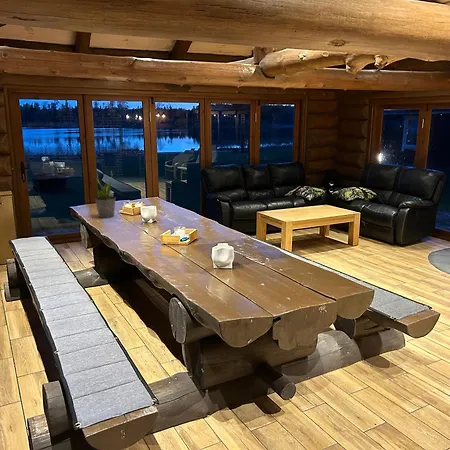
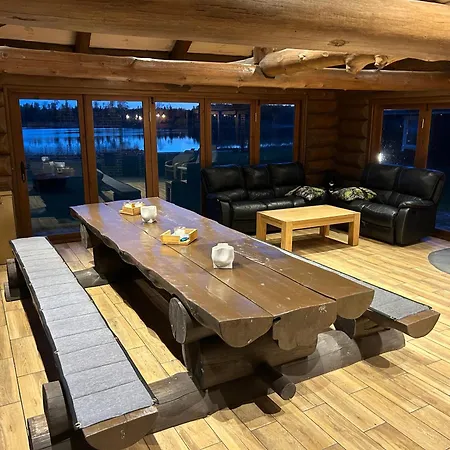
- potted plant [94,170,117,219]
